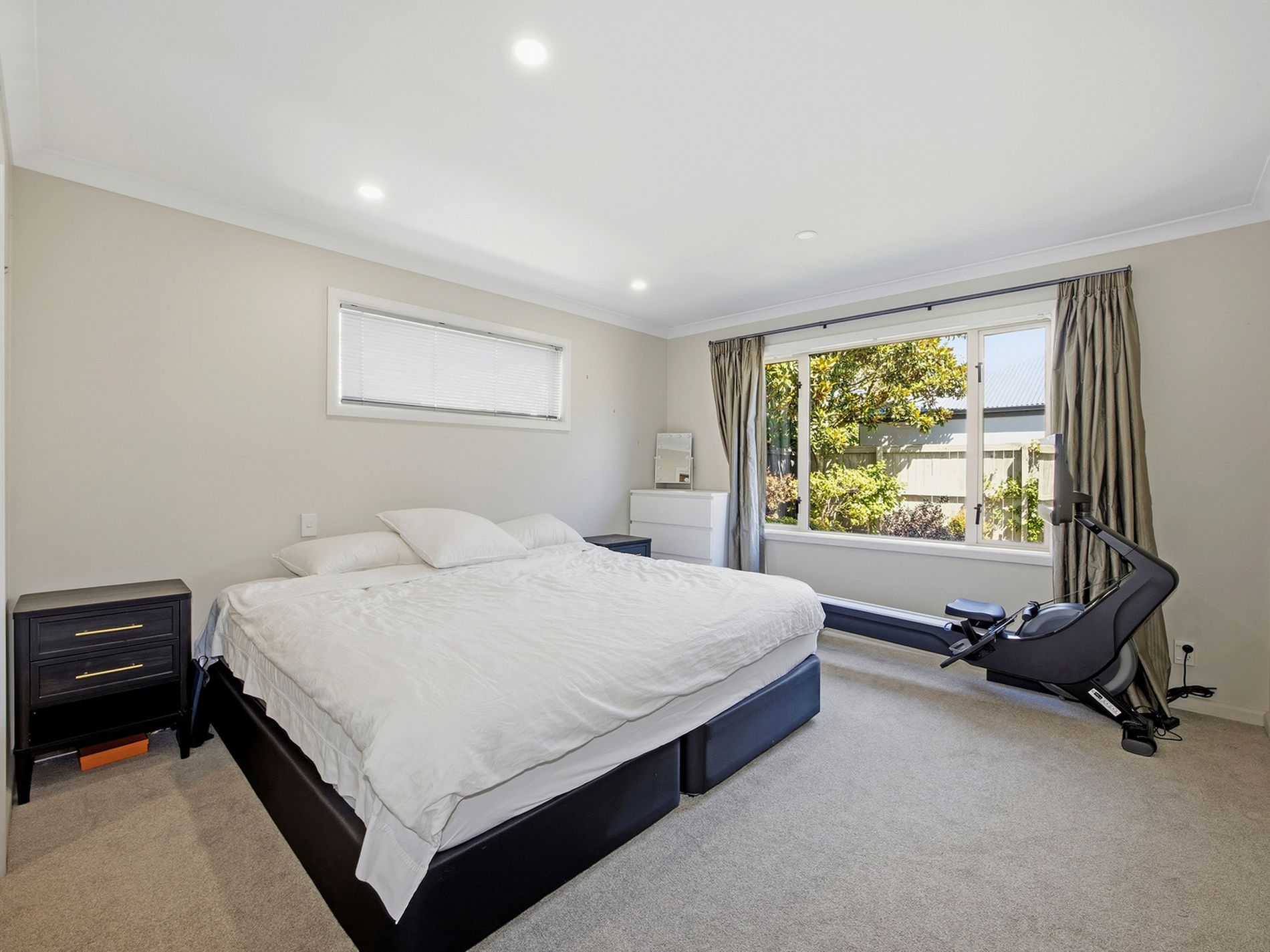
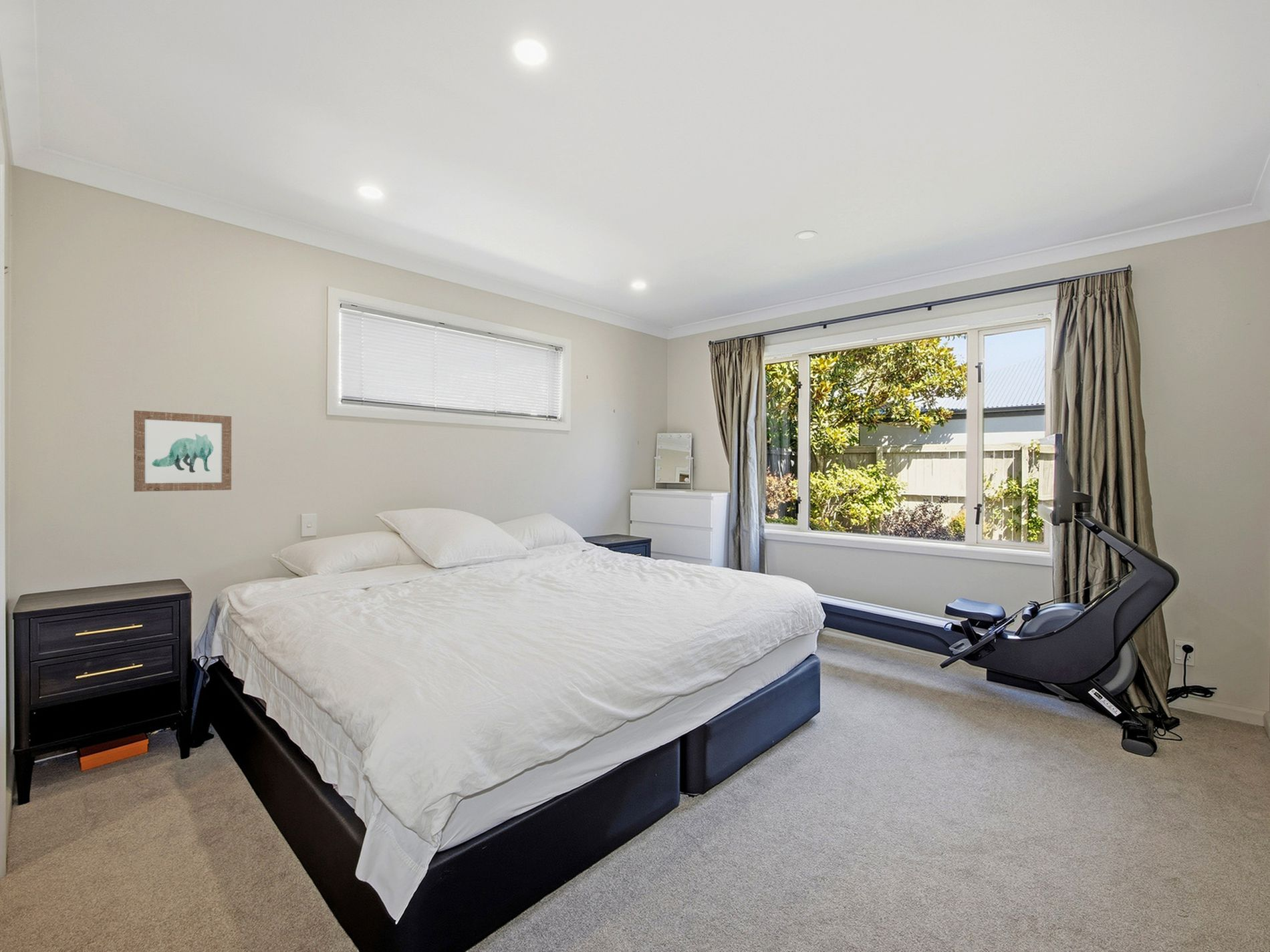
+ wall art [133,410,232,492]
